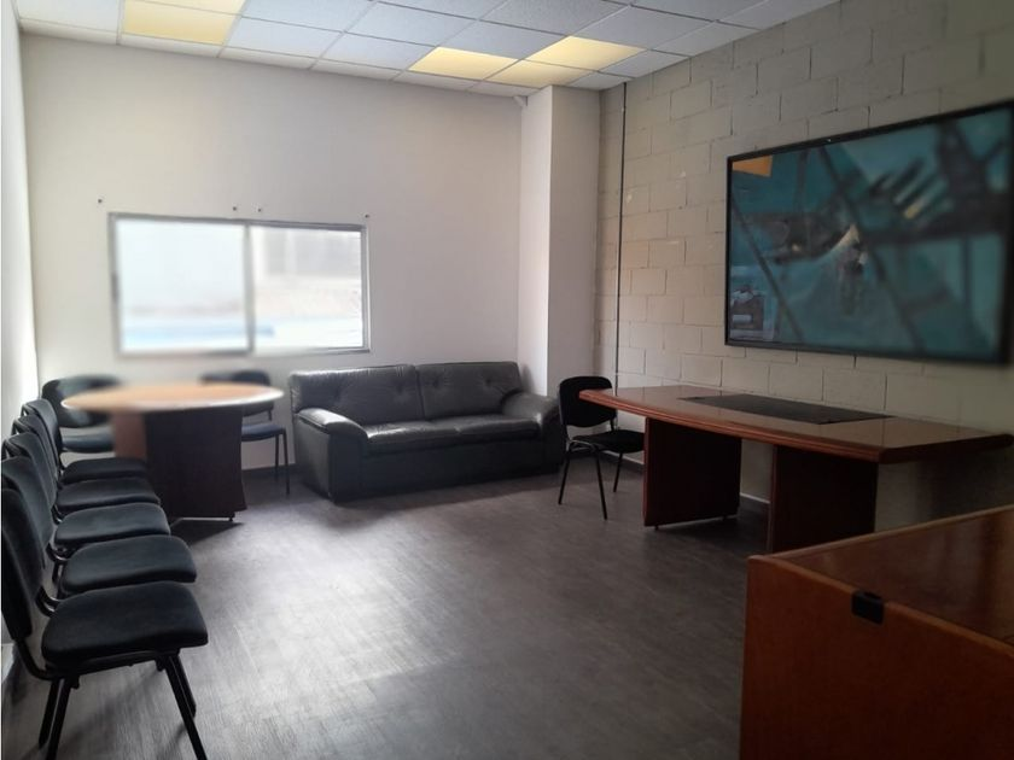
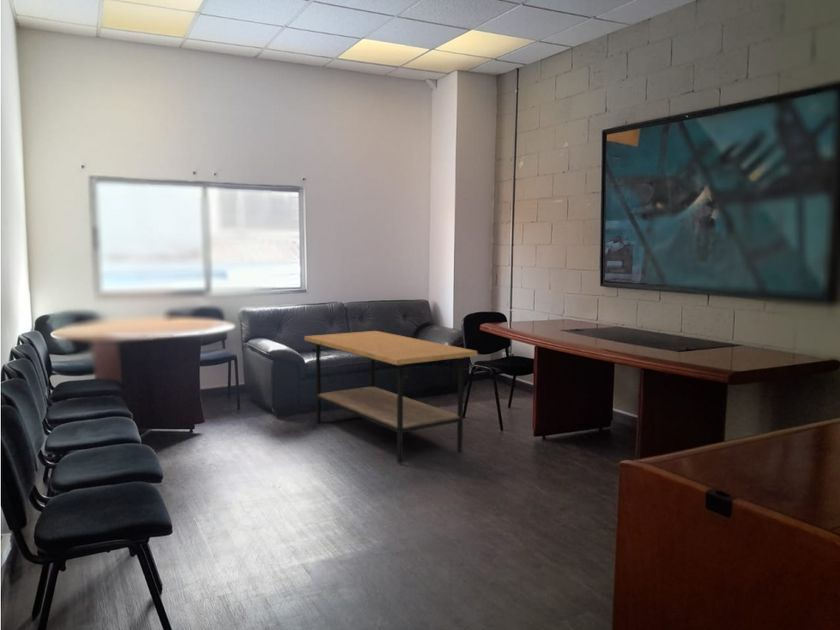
+ coffee table [304,330,478,464]
